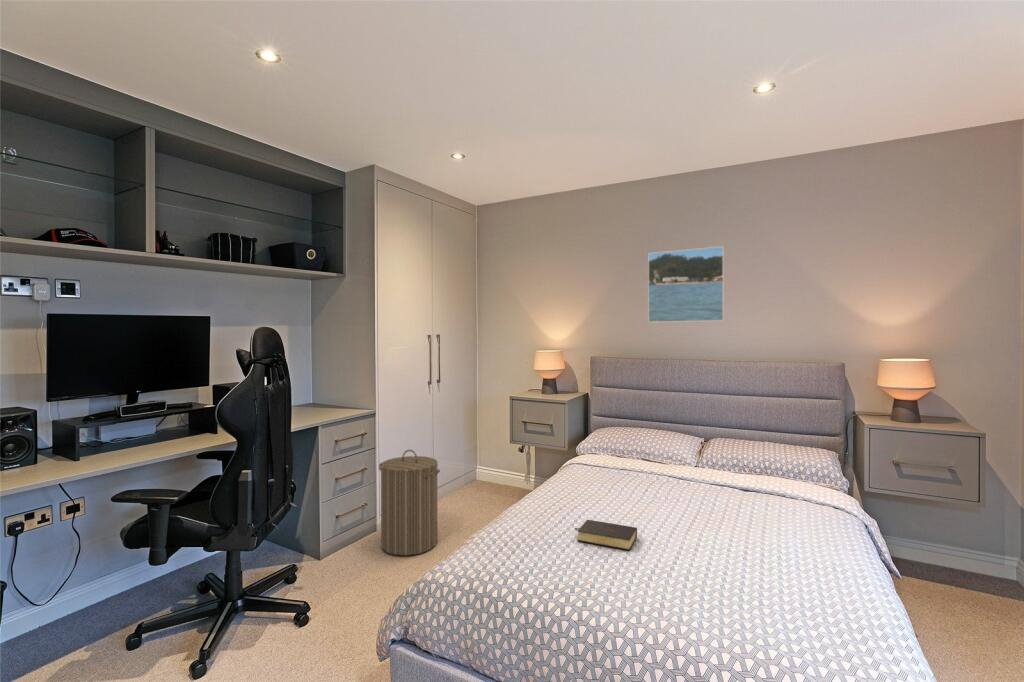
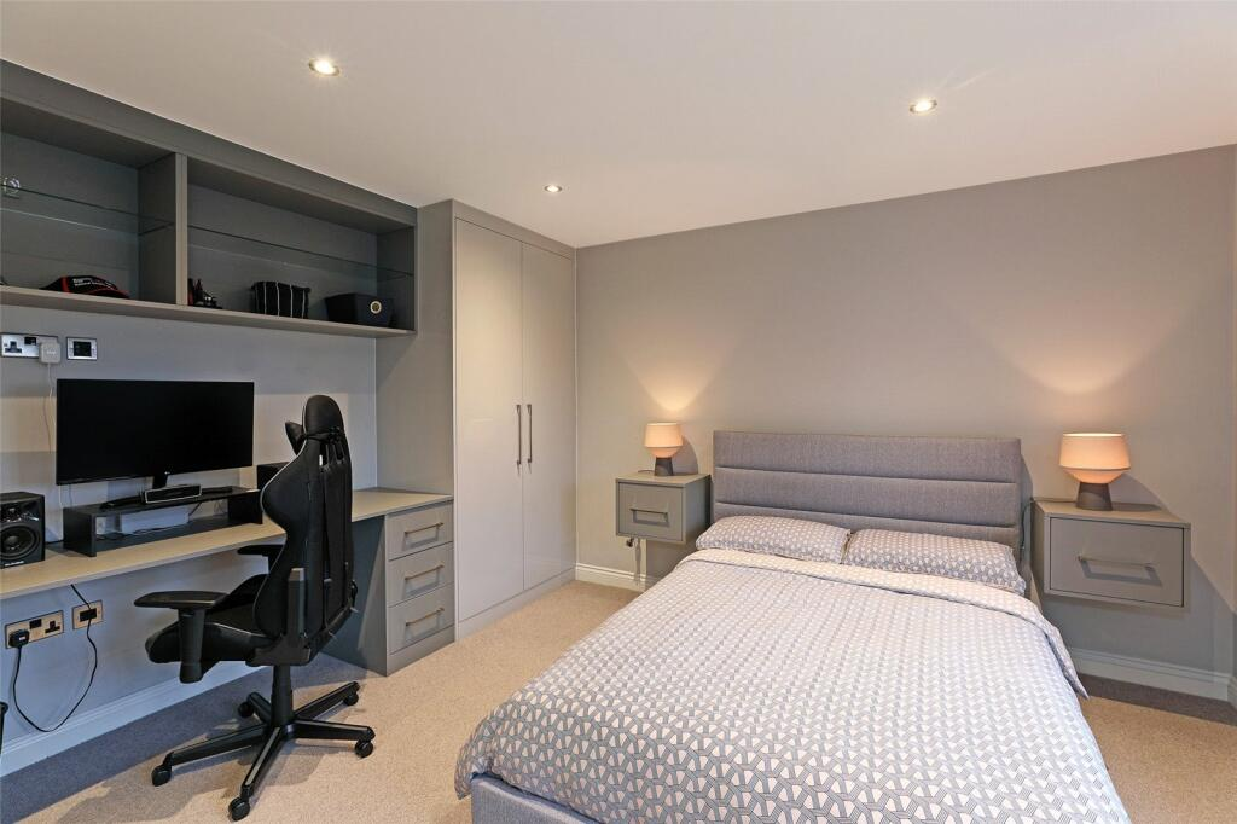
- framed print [647,245,725,323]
- bible [574,519,638,551]
- laundry hamper [378,449,441,557]
